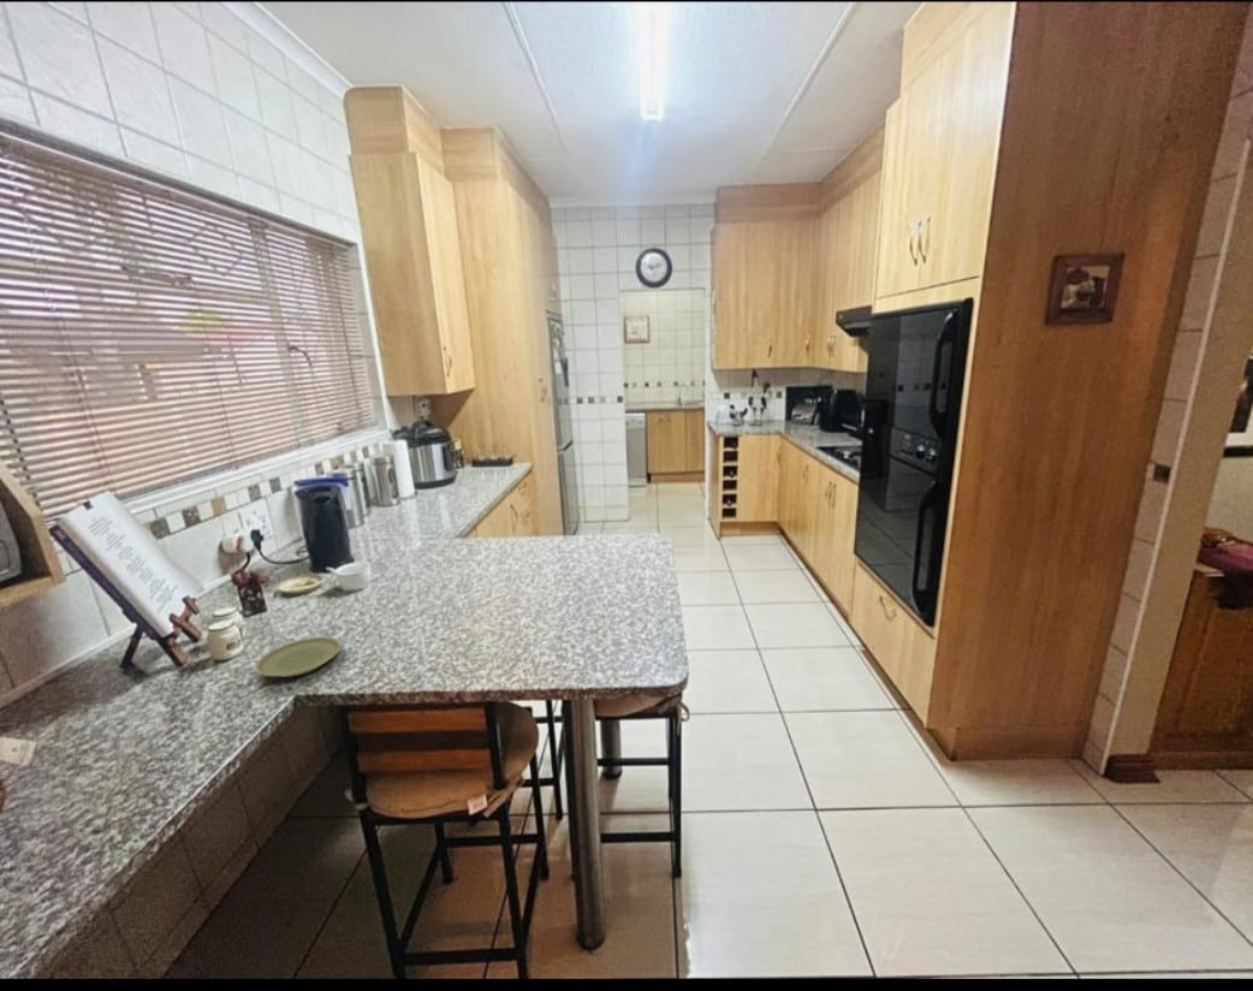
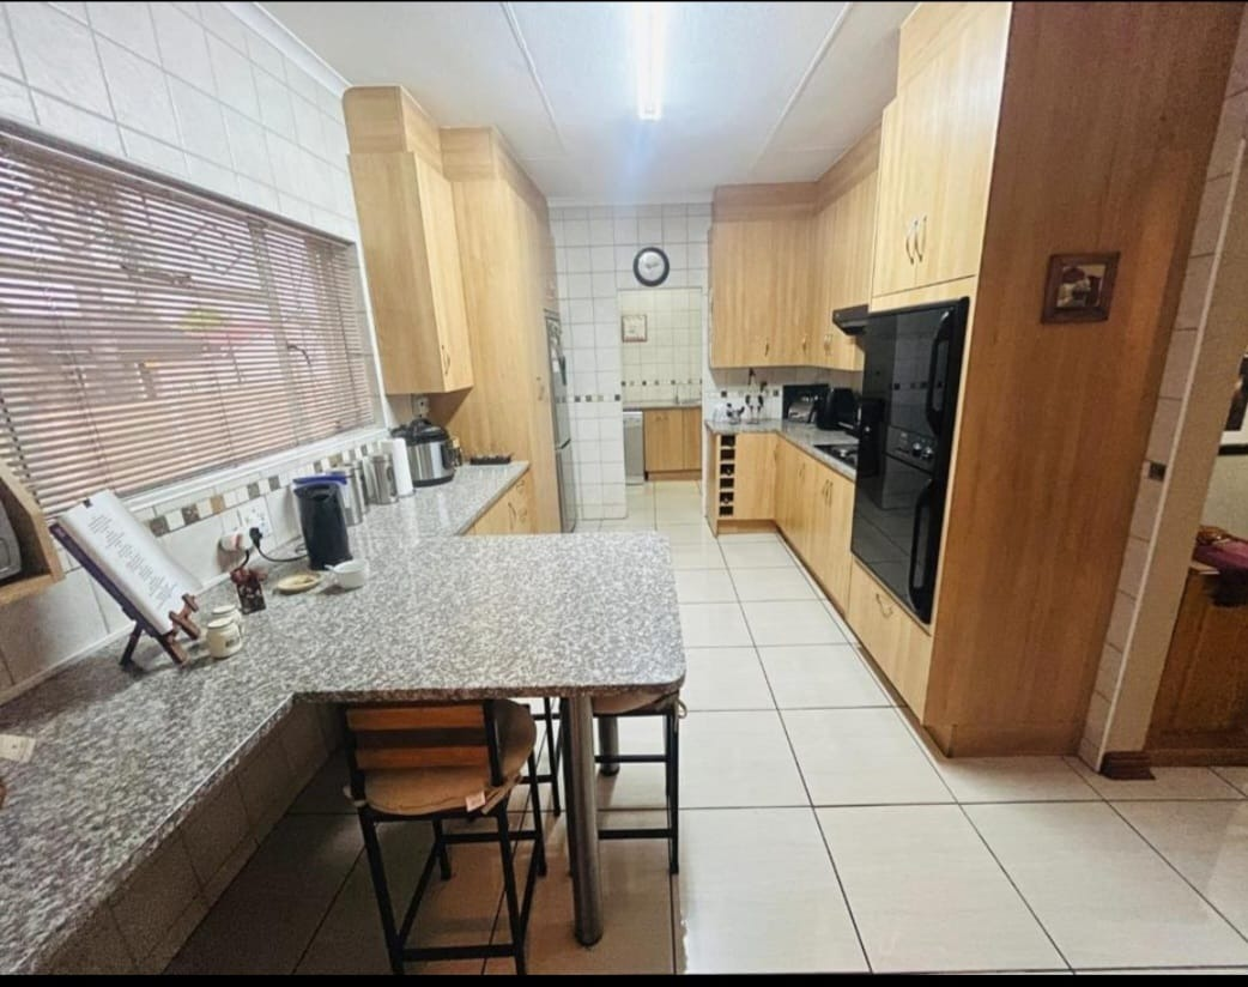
- plate [254,636,342,678]
